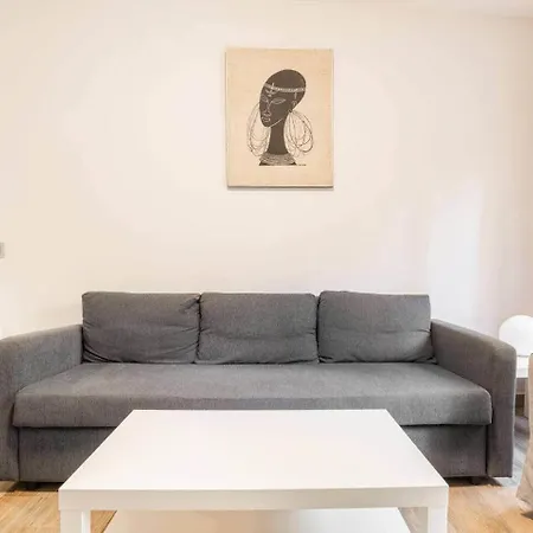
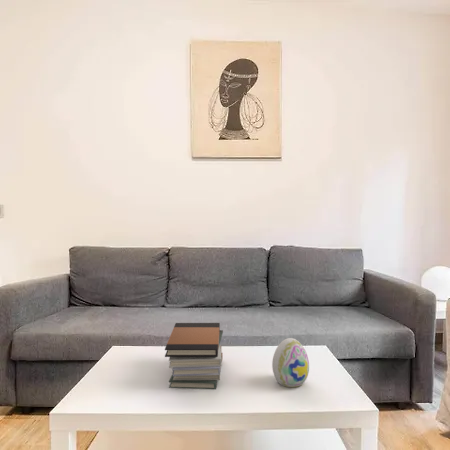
+ decorative egg [271,337,310,388]
+ book stack [164,322,224,390]
